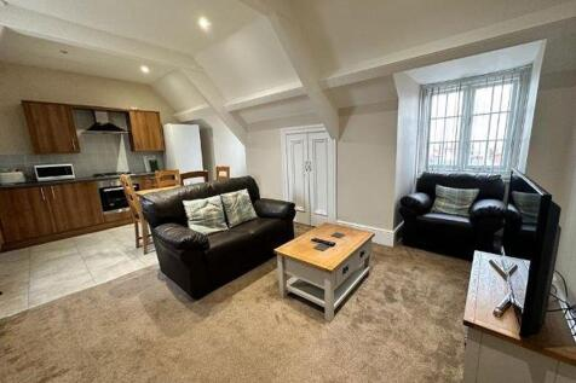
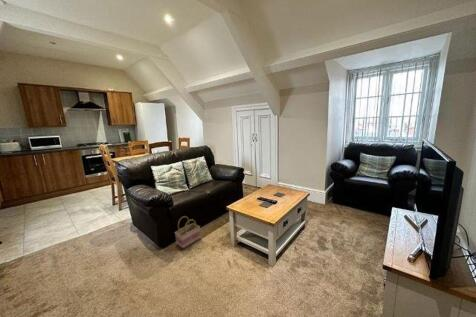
+ basket [174,215,202,249]
